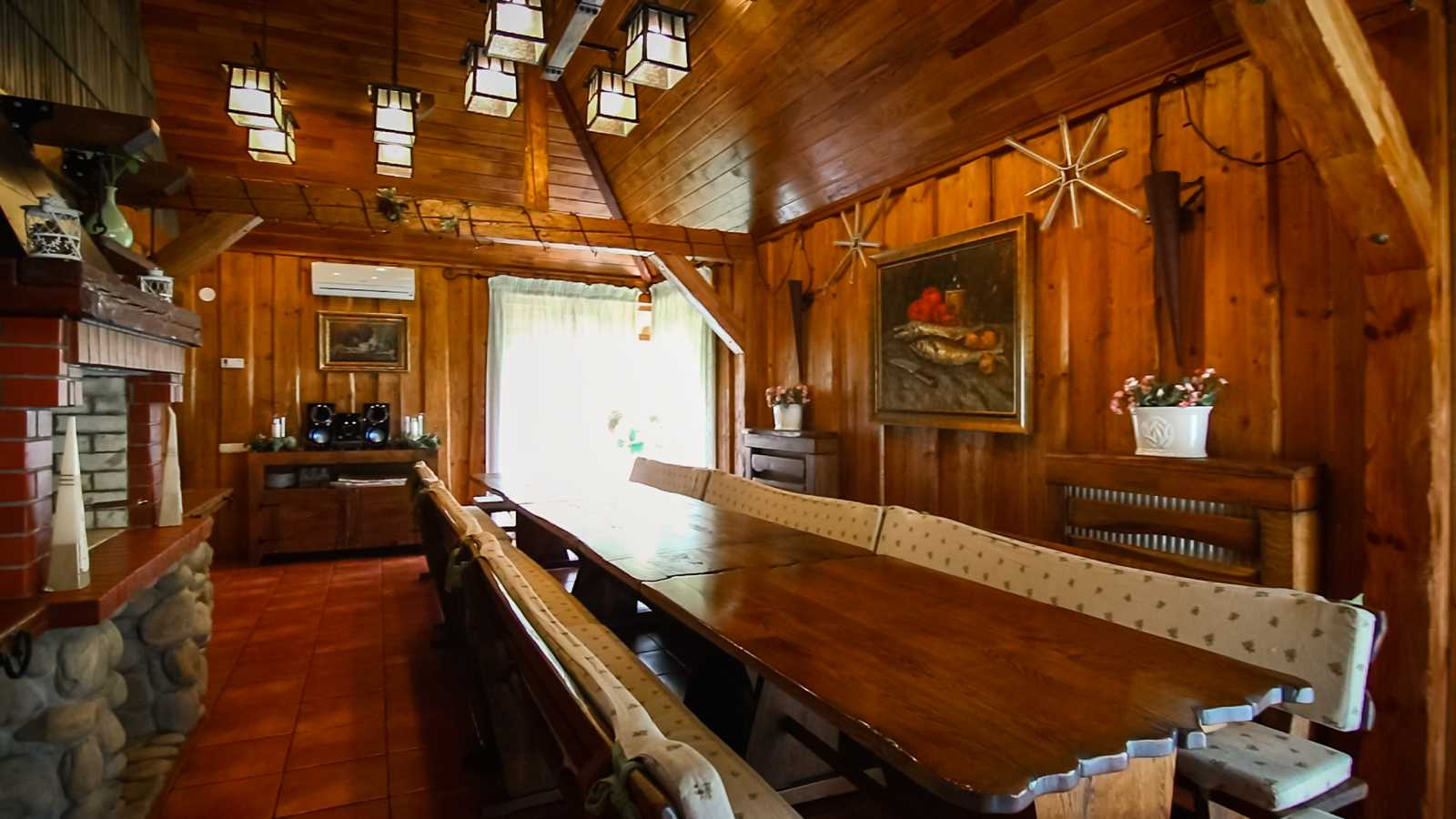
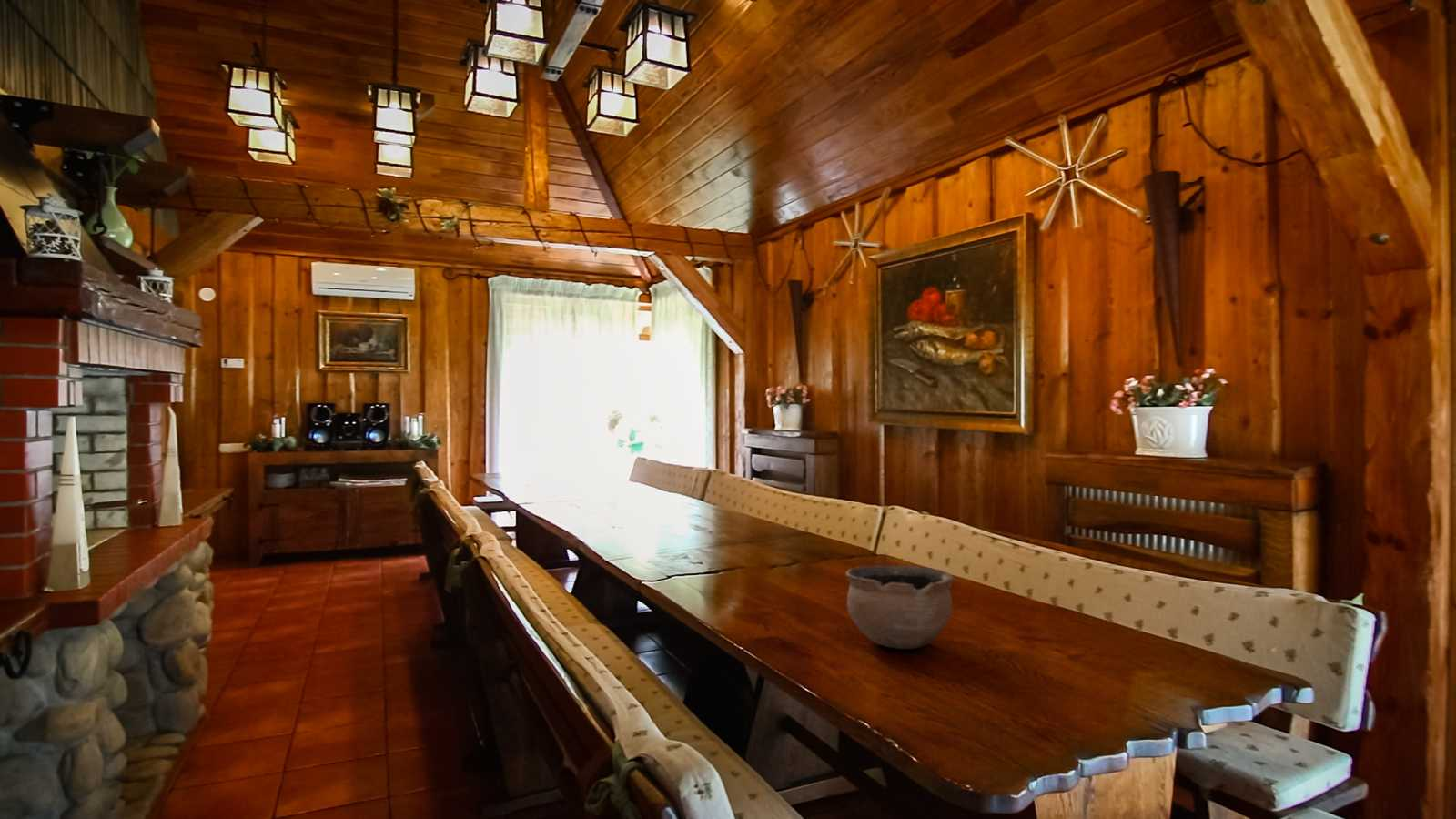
+ ceramic bowl [844,564,955,650]
